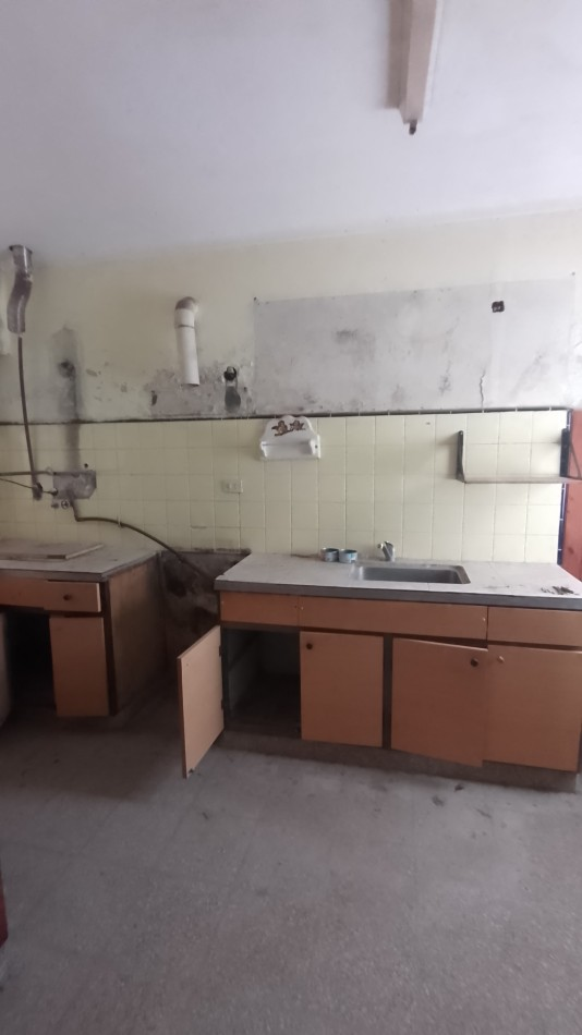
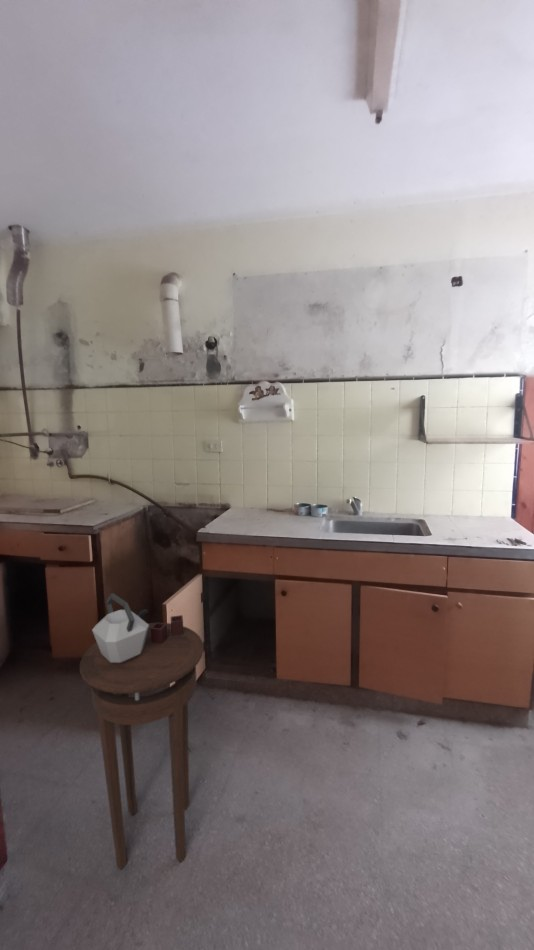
+ kettle [91,592,184,663]
+ stool [79,622,205,871]
